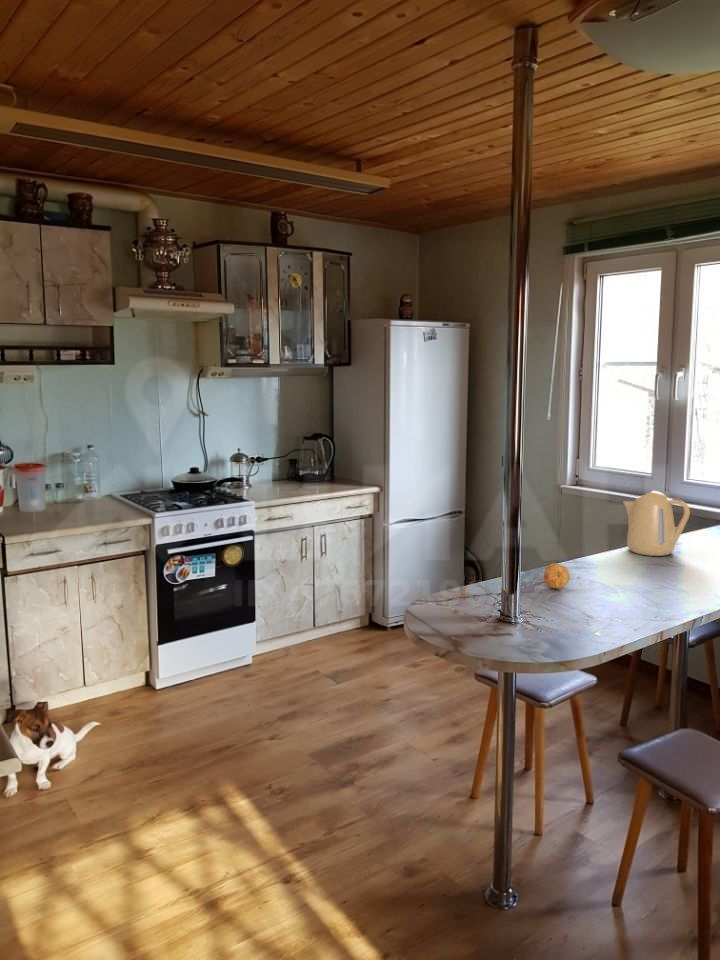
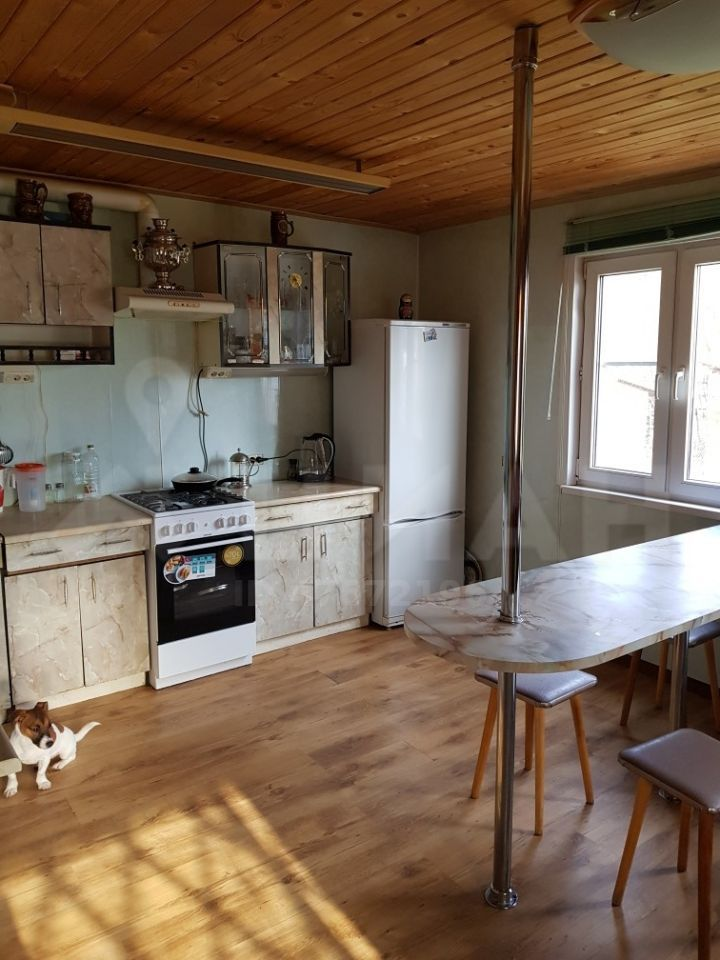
- fruit [543,562,571,590]
- kettle [622,490,691,557]
